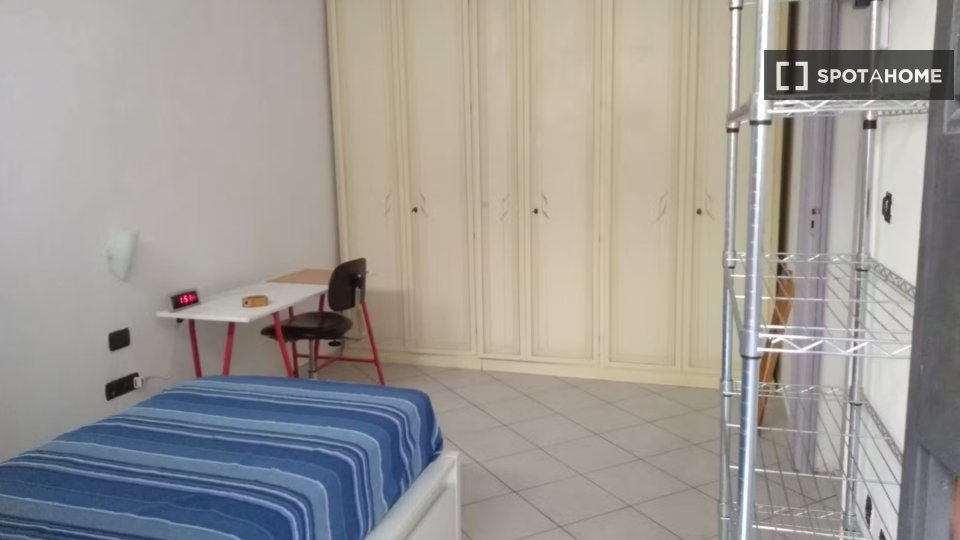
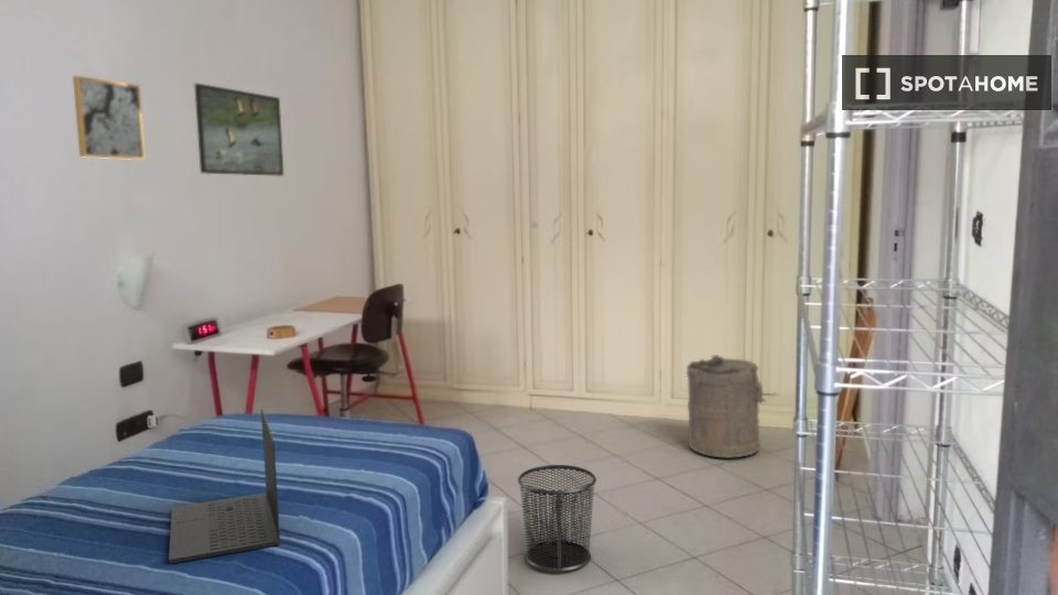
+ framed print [193,83,285,177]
+ laptop [168,407,281,564]
+ laundry hamper [685,354,778,459]
+ wall art [72,75,147,161]
+ waste bin [517,464,597,573]
